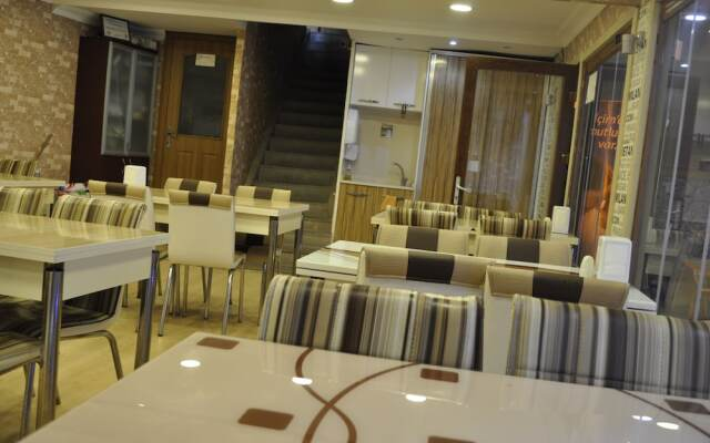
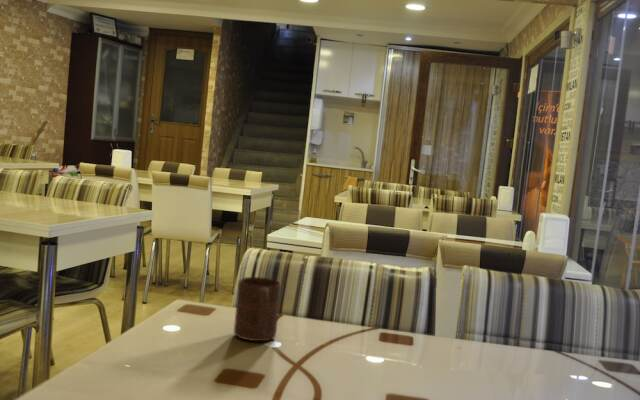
+ cup [233,276,282,342]
